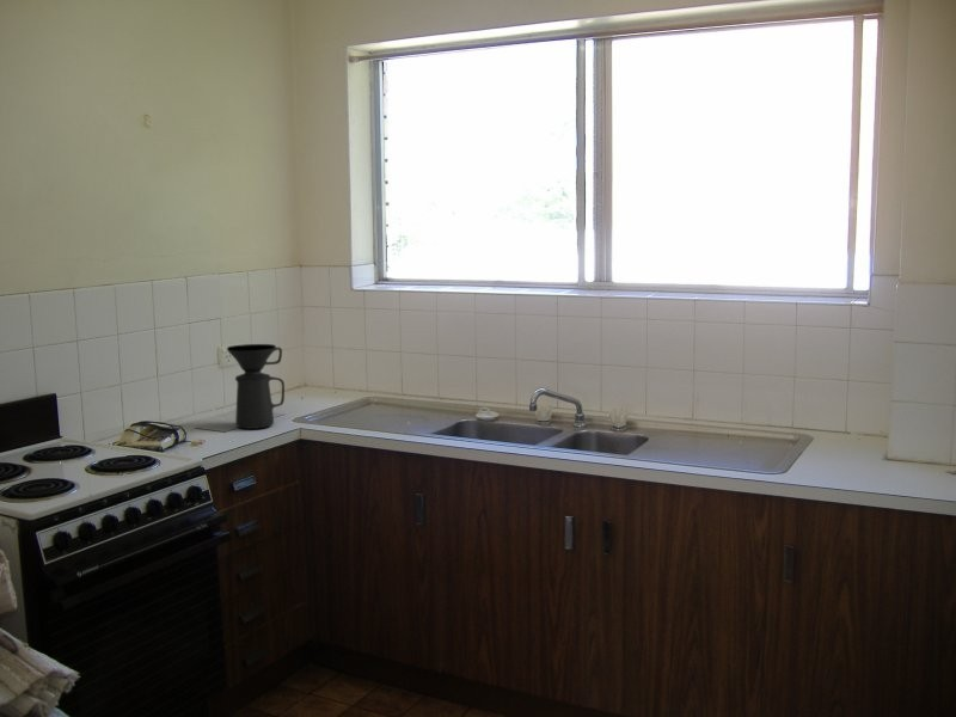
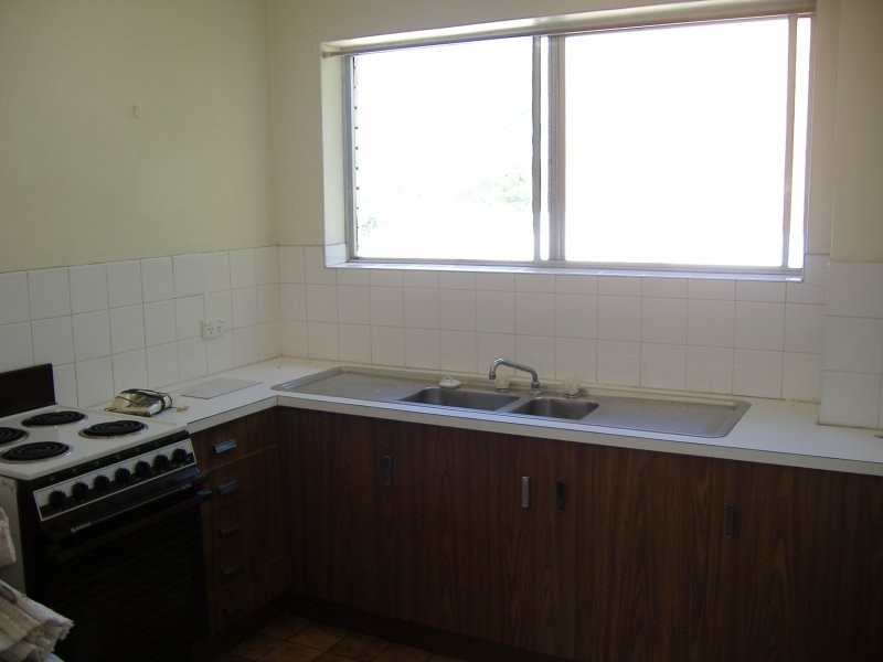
- coffee maker [226,343,286,430]
